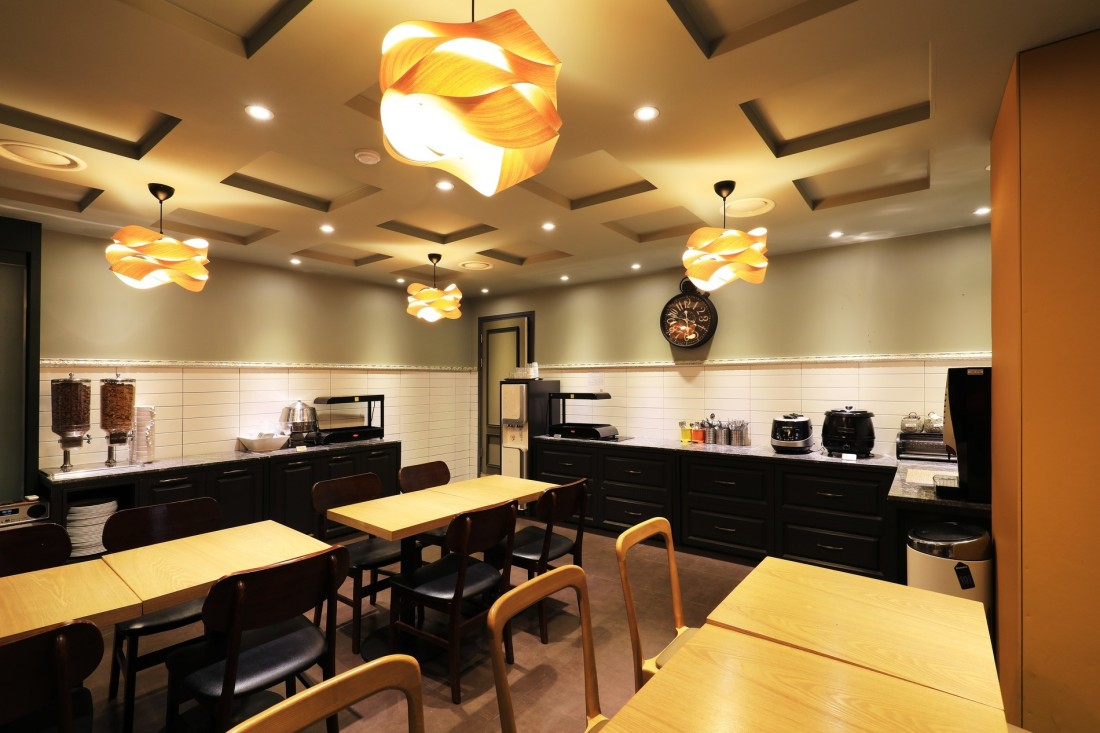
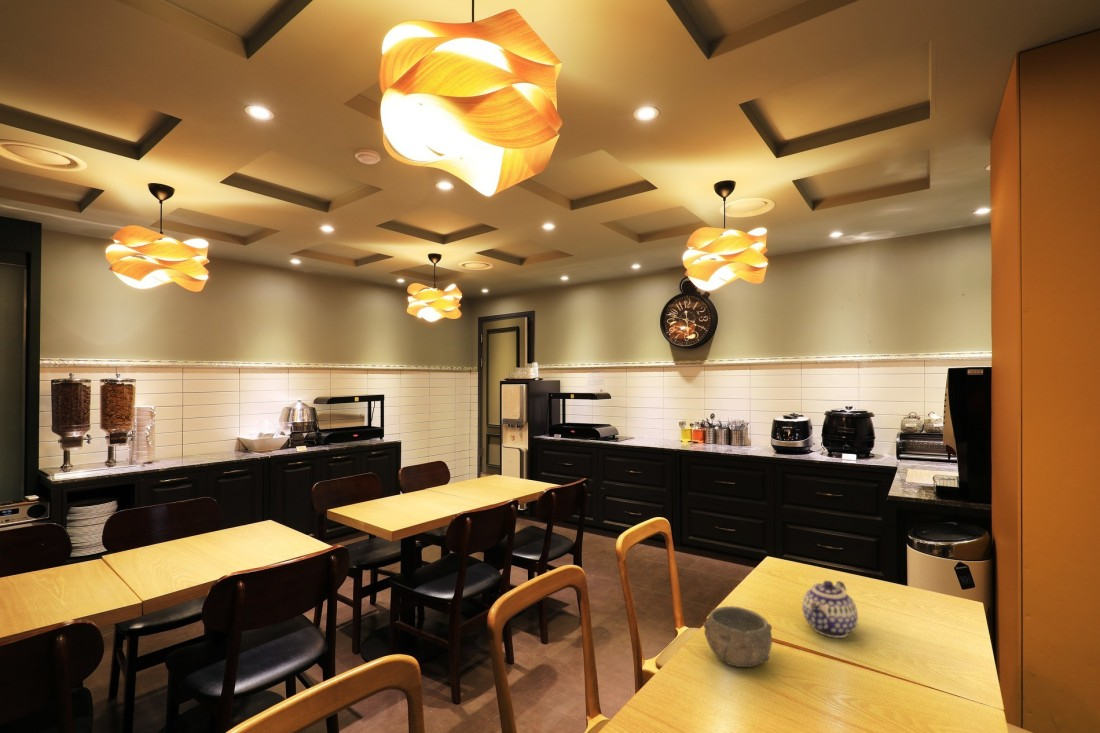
+ bowl [702,605,773,668]
+ teapot [801,580,859,639]
